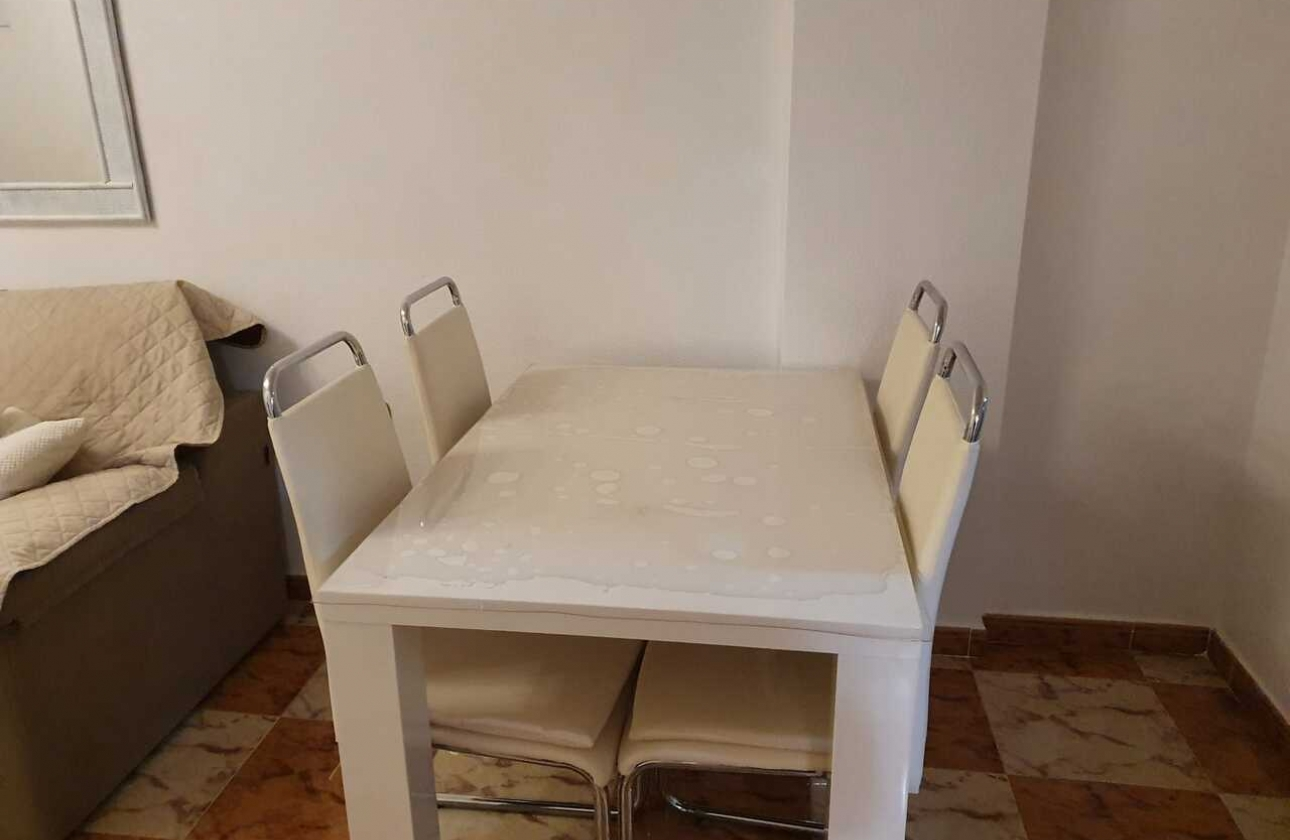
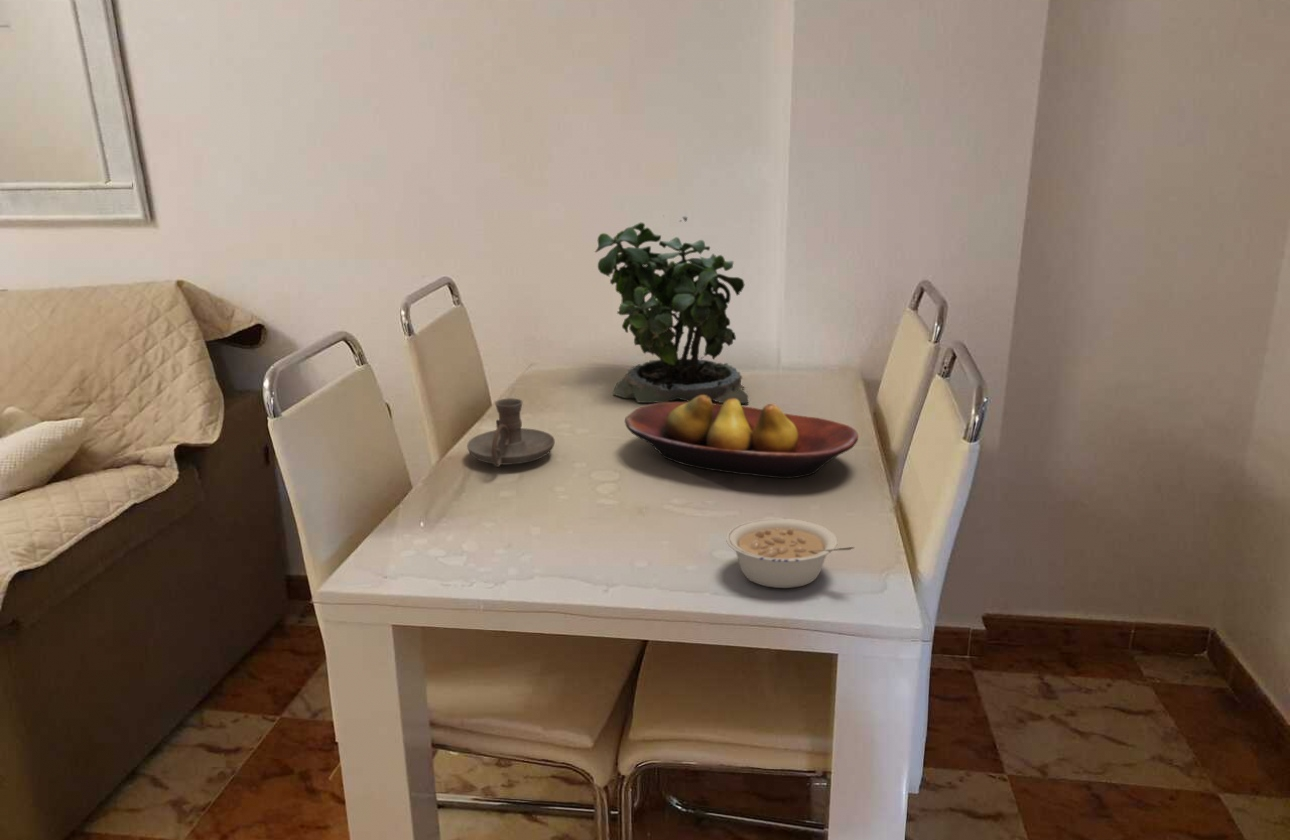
+ legume [725,517,855,589]
+ candle holder [466,397,556,468]
+ fruit bowl [624,395,859,479]
+ potted plant [593,215,750,404]
